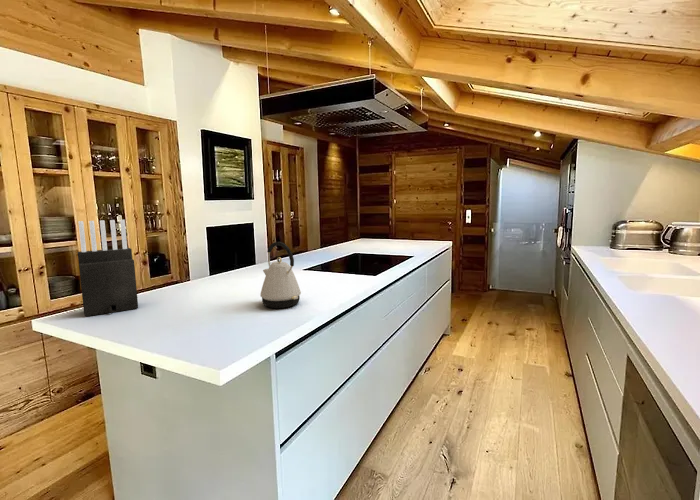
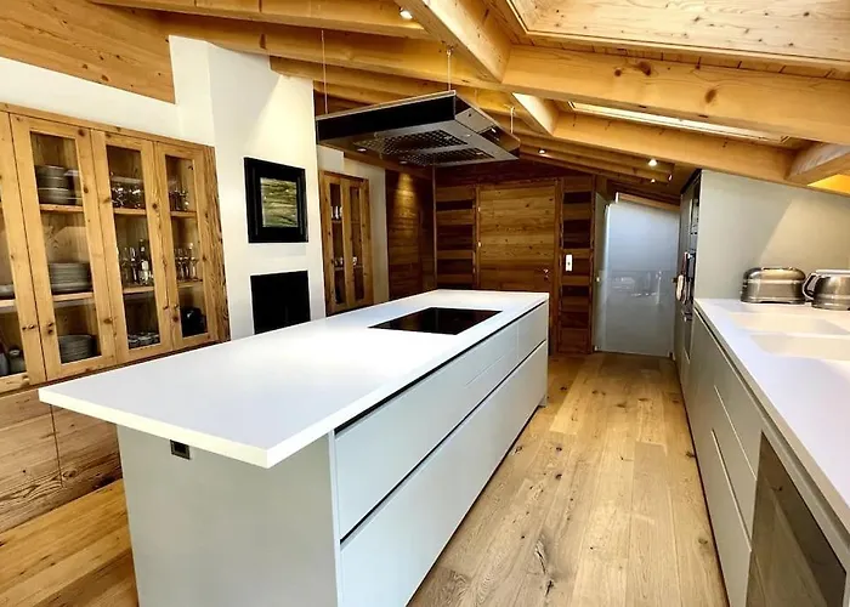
- knife block [77,219,139,317]
- kettle [259,241,302,309]
